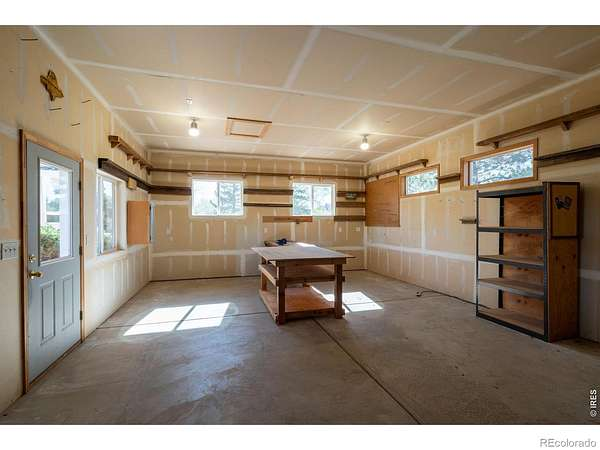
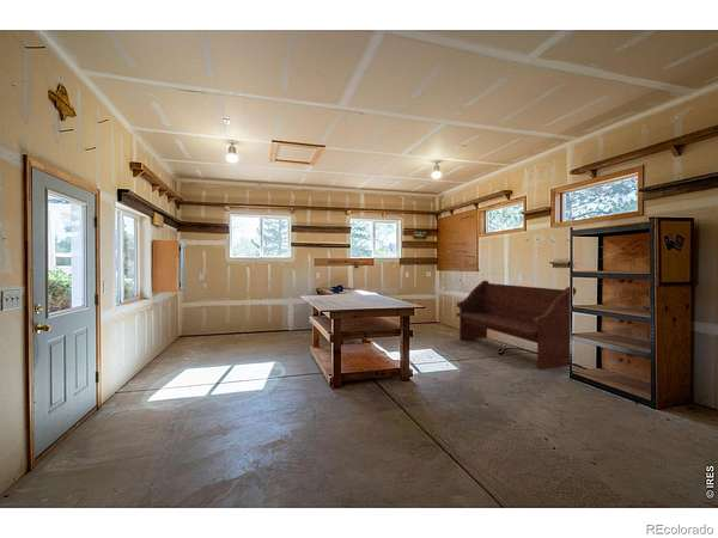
+ bench [455,280,577,371]
